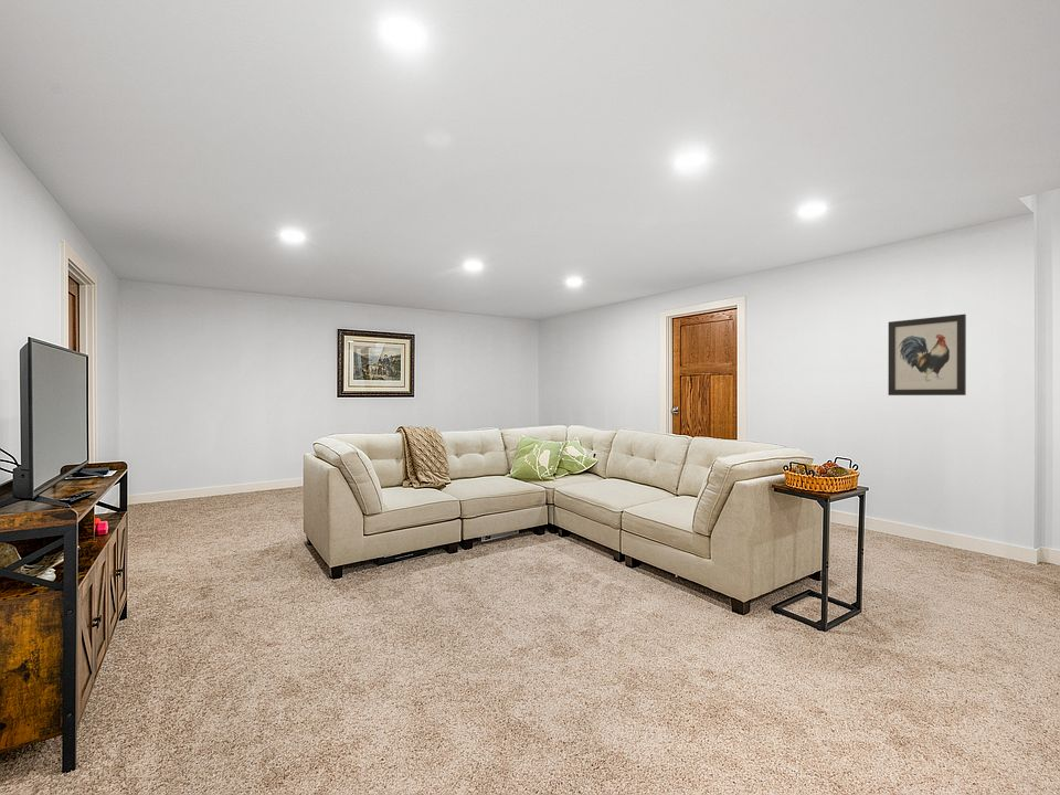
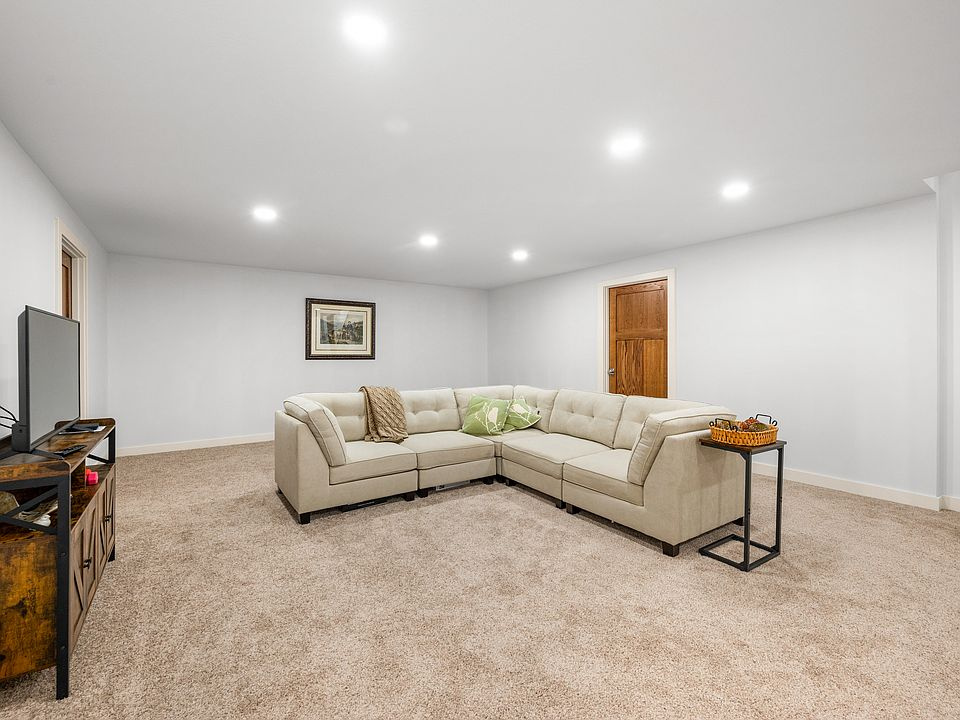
- wall art [888,314,967,396]
